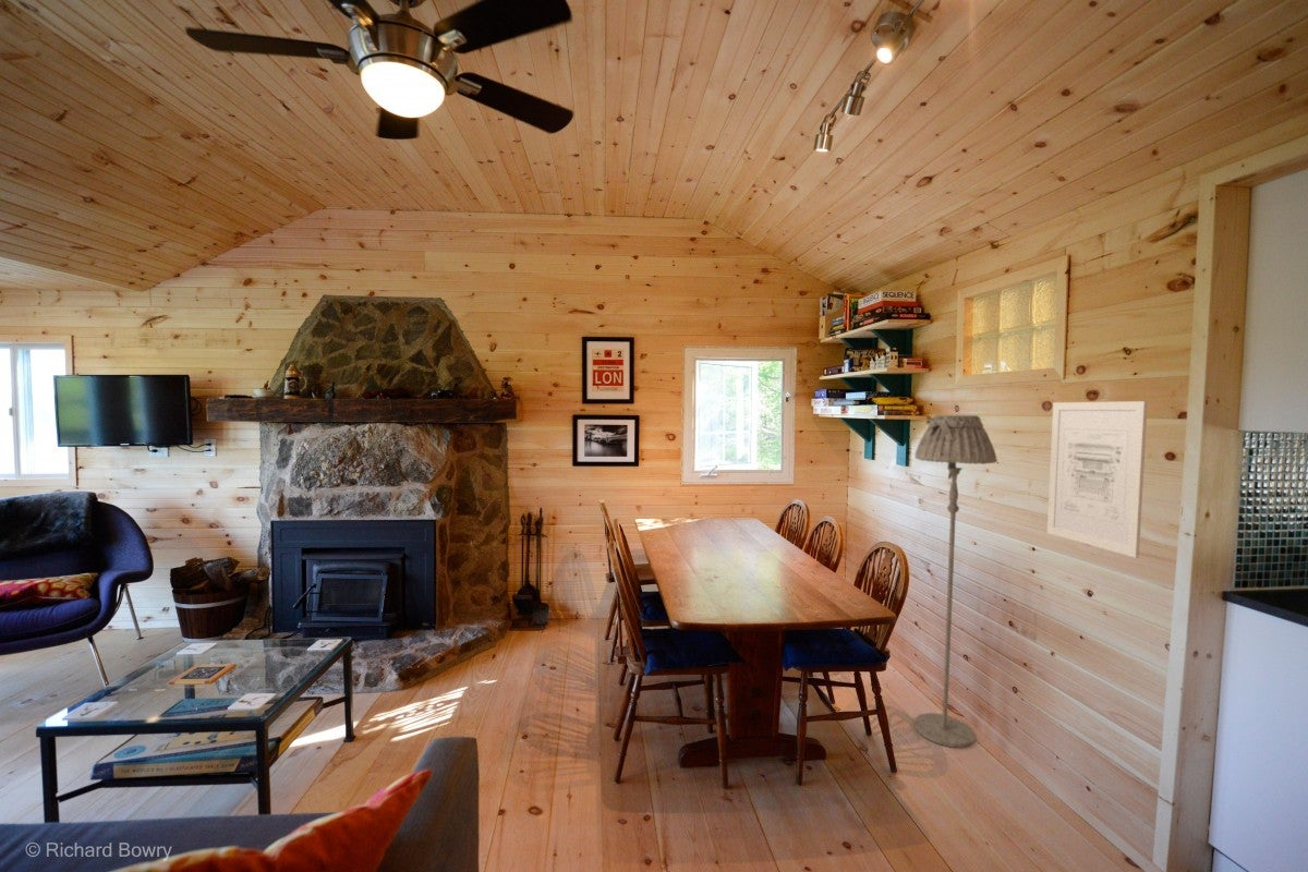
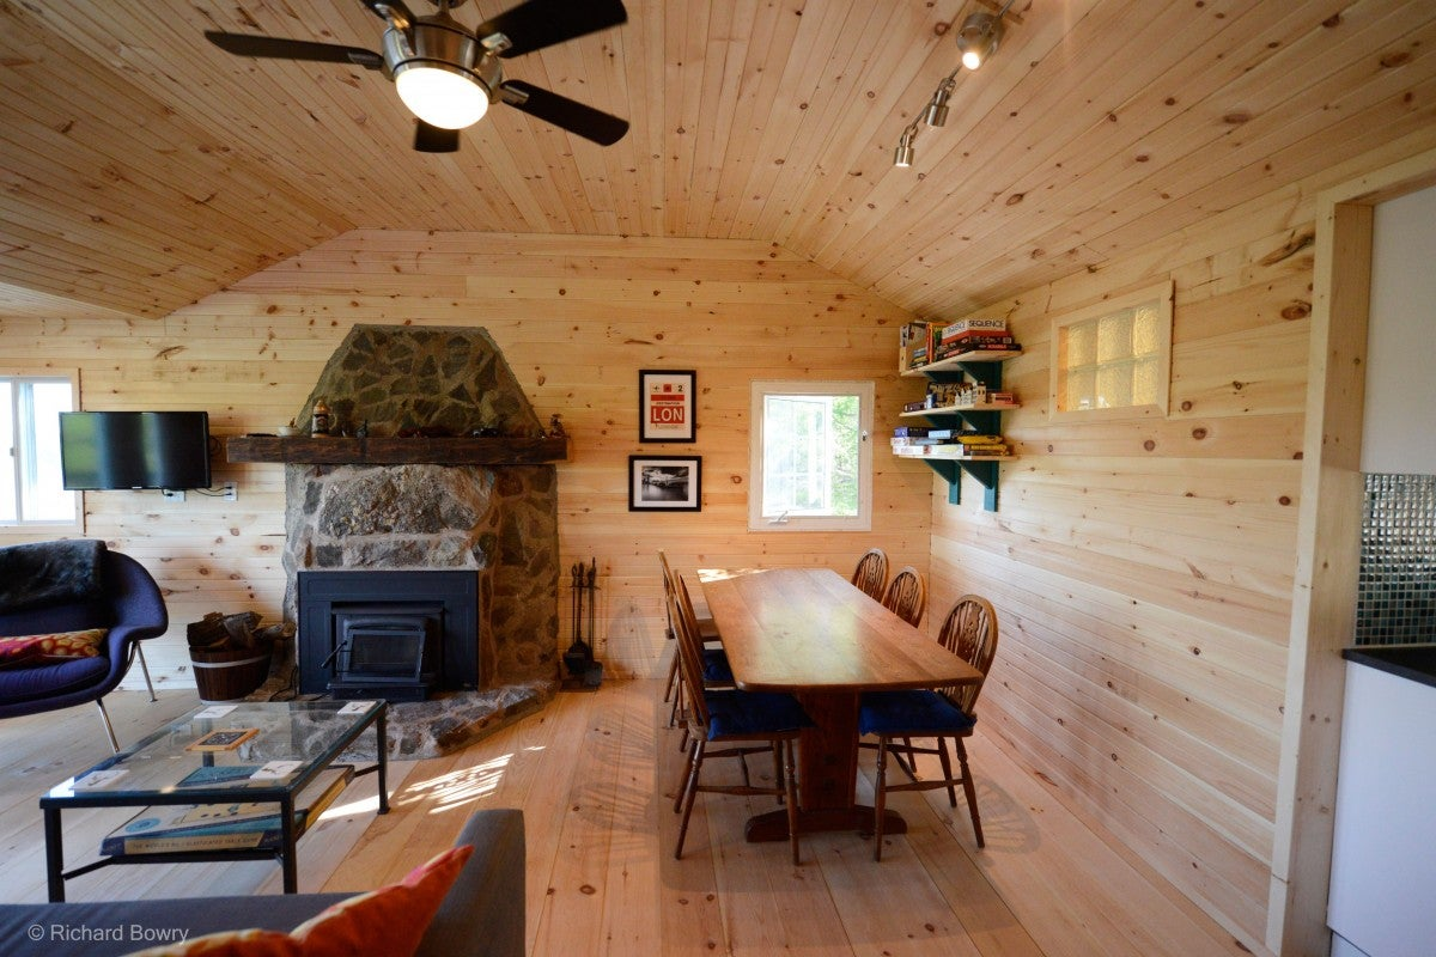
- floor lamp [913,414,998,749]
- wall art [1046,400,1149,559]
